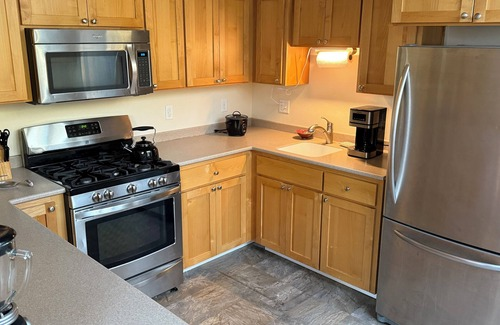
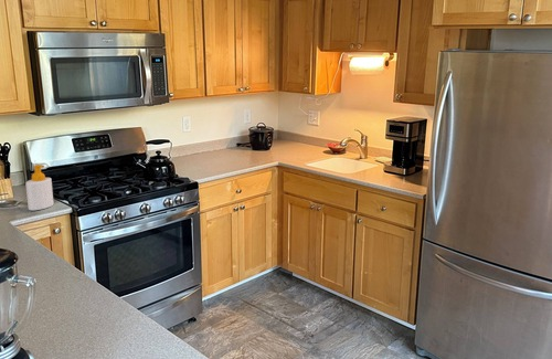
+ soap bottle [24,163,54,212]
